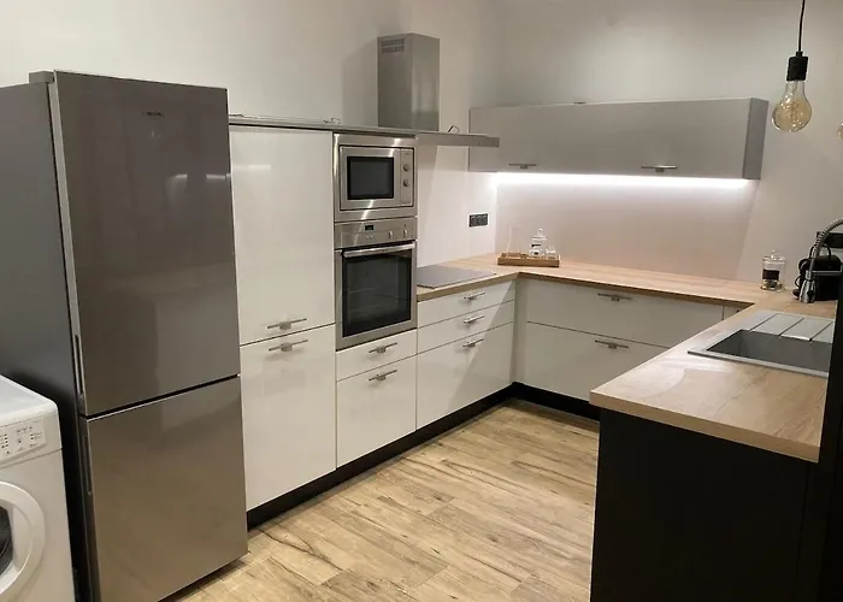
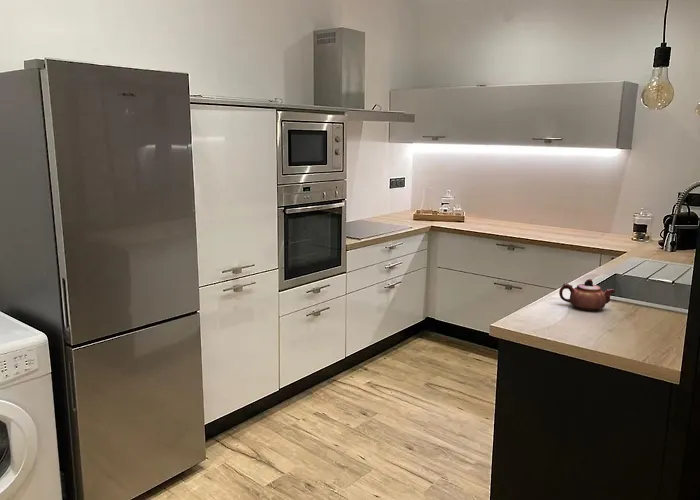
+ teapot [558,278,616,312]
